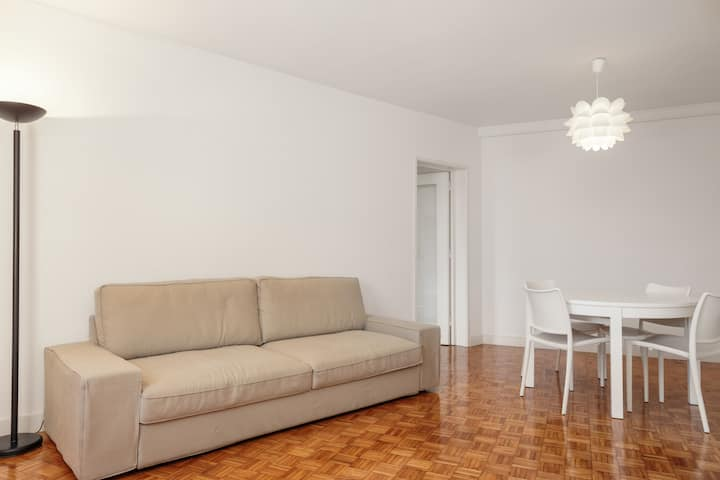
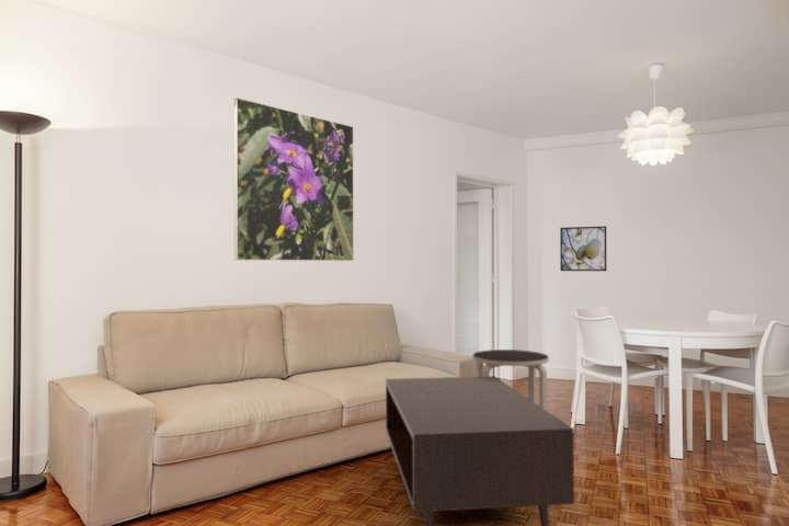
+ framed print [559,225,607,272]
+ coffee table [385,375,575,526]
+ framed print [233,96,355,262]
+ side table [472,348,550,411]
